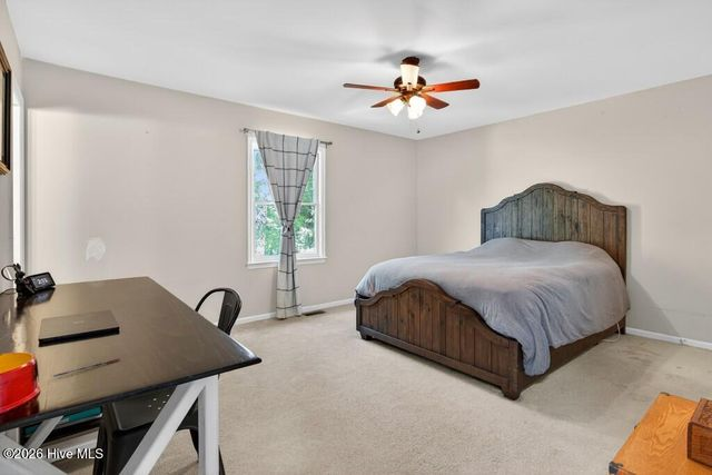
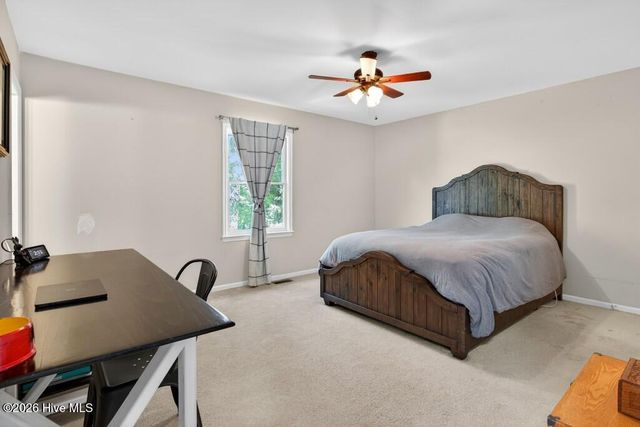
- pen [52,357,121,378]
